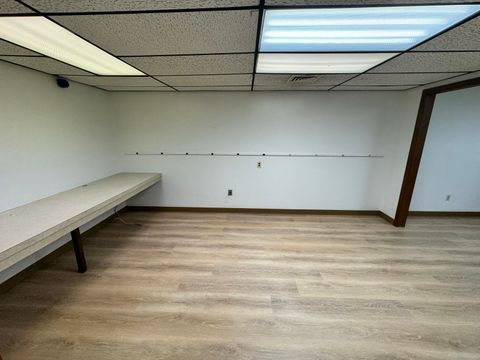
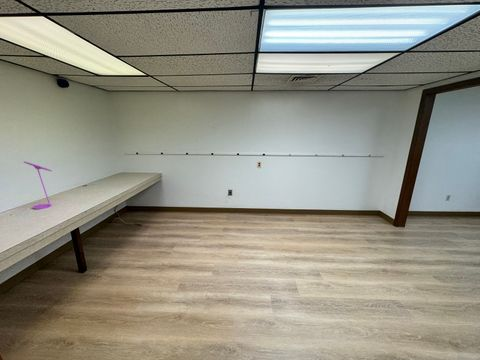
+ desk lamp [23,160,53,210]
